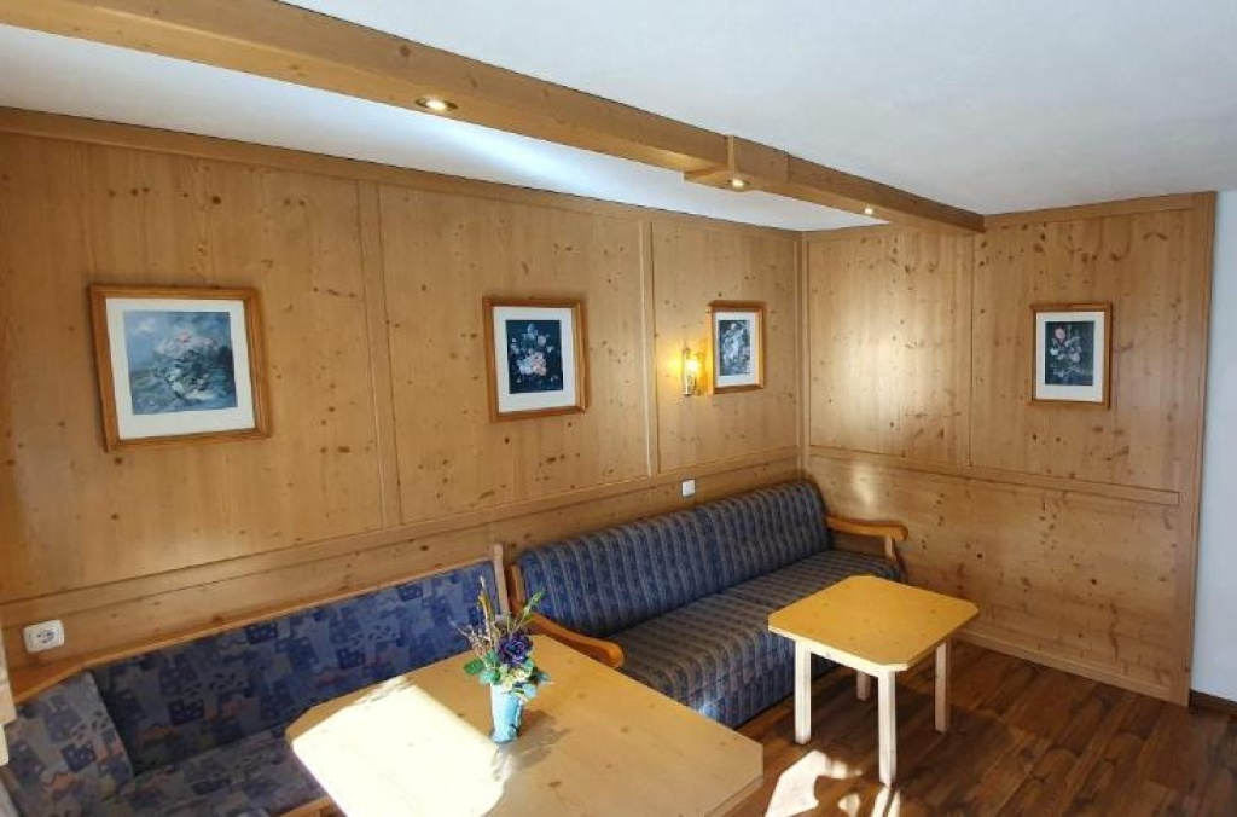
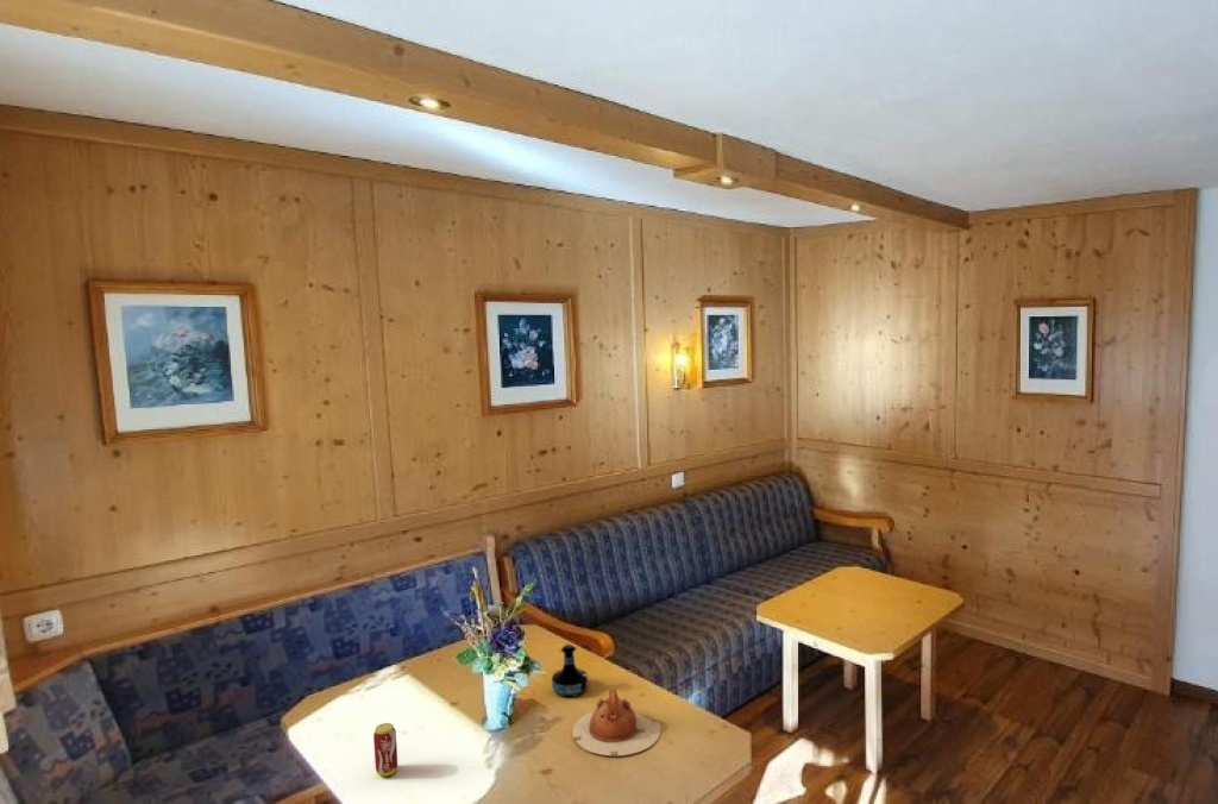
+ tequila bottle [551,643,589,698]
+ beverage can [372,722,398,777]
+ teapot [571,687,663,756]
